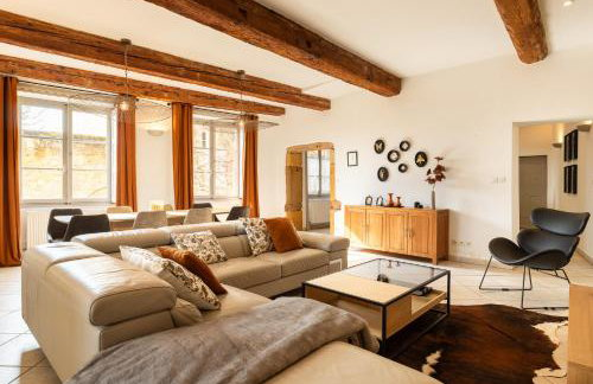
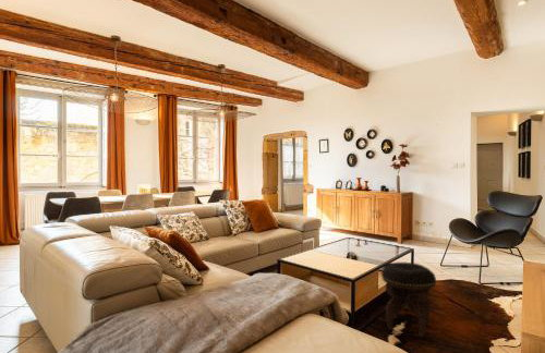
+ footstool [380,261,437,339]
